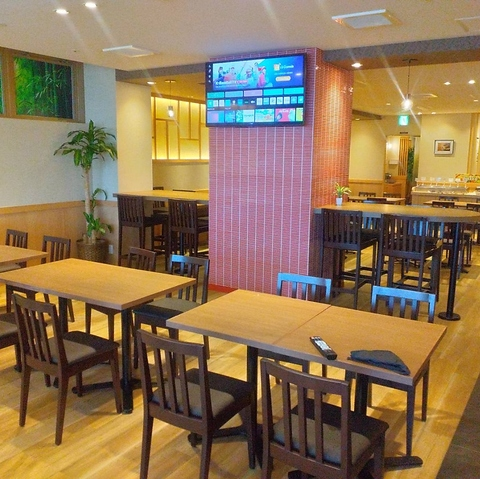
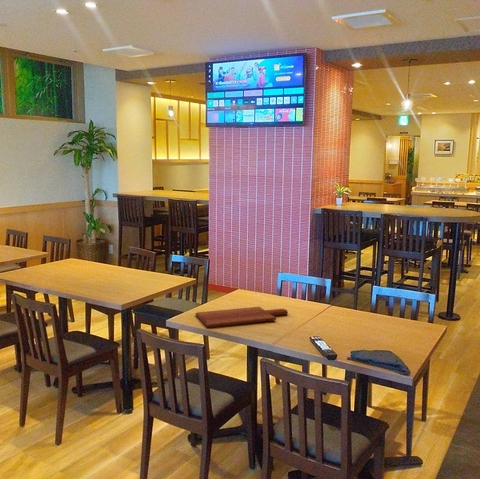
+ cutting board [195,306,289,328]
